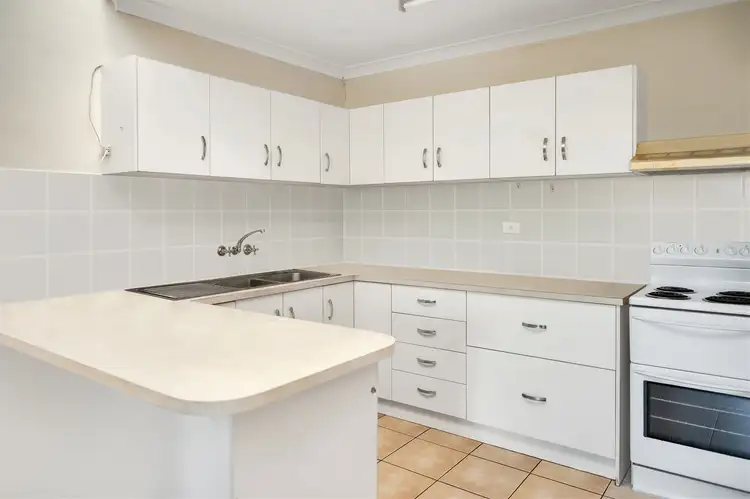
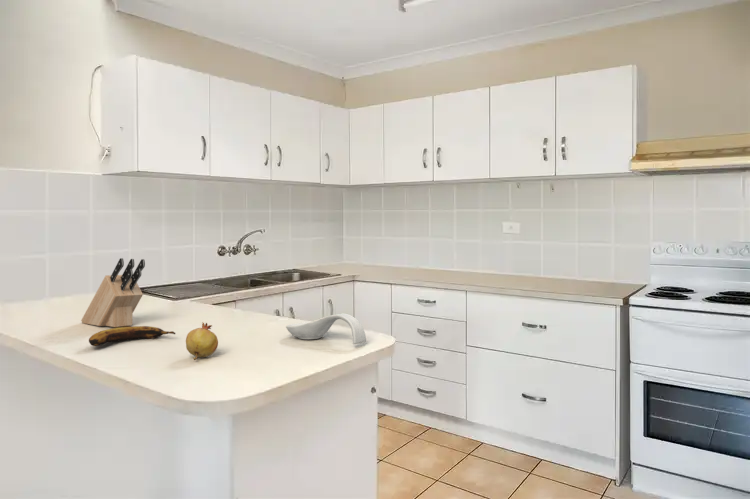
+ spoon rest [285,312,367,345]
+ banana [88,325,176,347]
+ knife block [80,257,146,328]
+ fruit [185,321,219,361]
